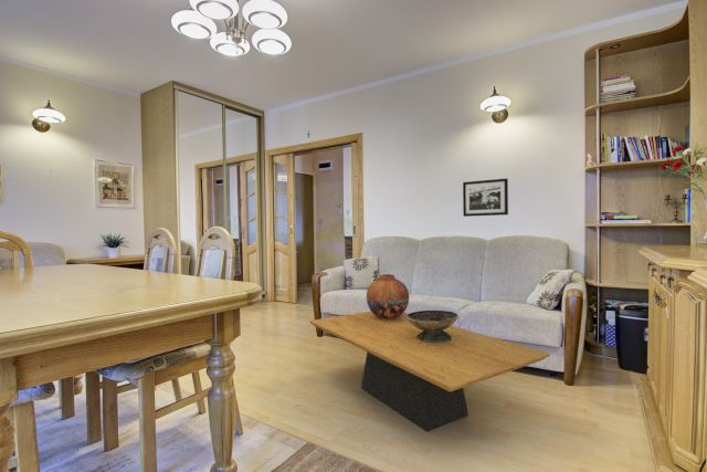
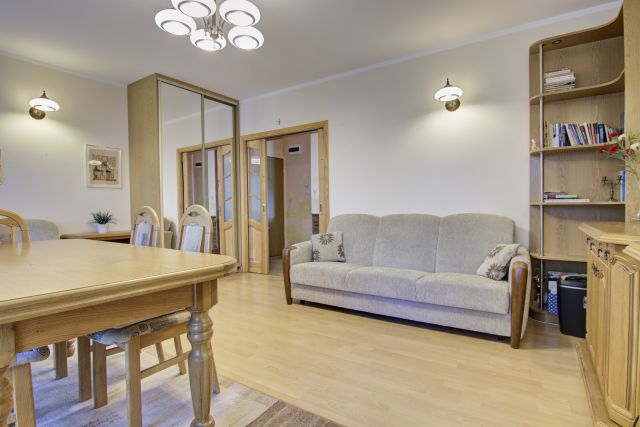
- picture frame [462,177,509,218]
- decorative bowl [407,310,458,343]
- vase [366,273,410,319]
- coffee table [308,311,551,432]
